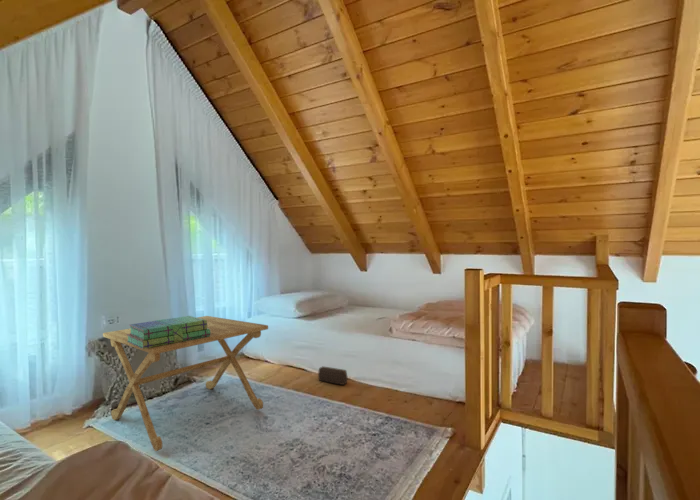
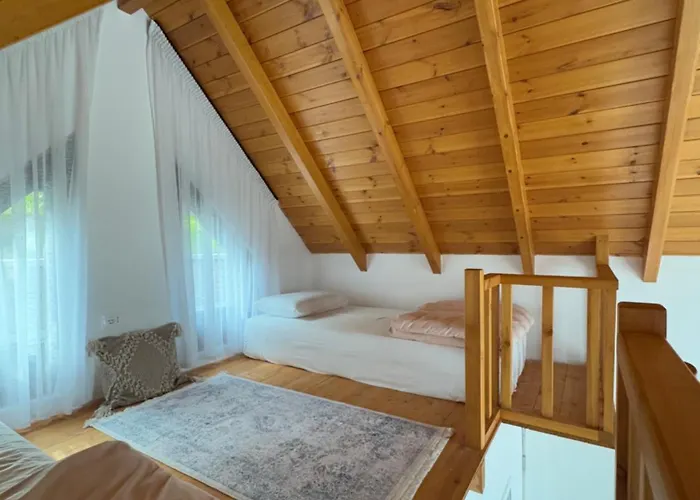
- speaker [317,365,348,386]
- side table [102,315,269,452]
- stack of books [127,315,210,349]
